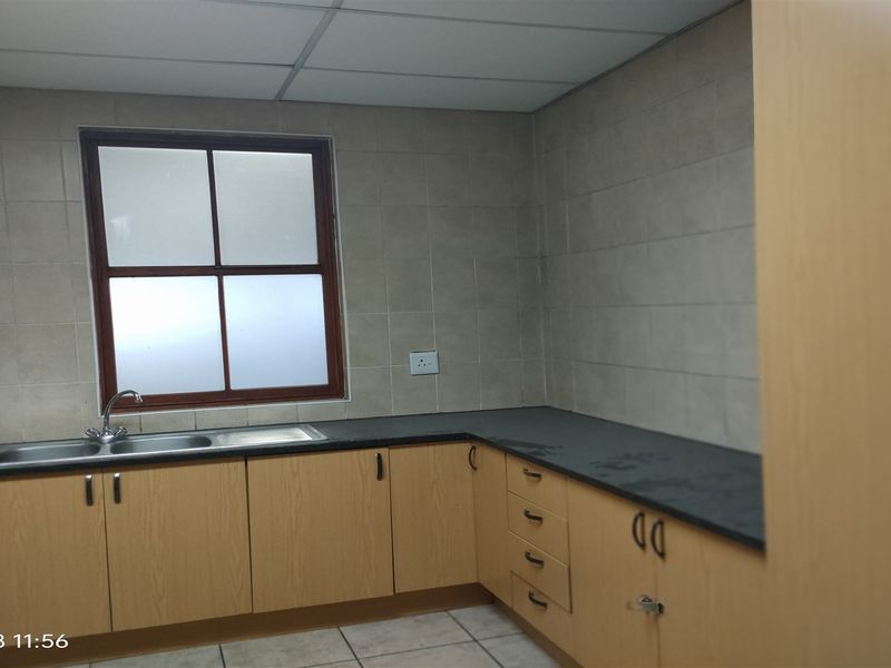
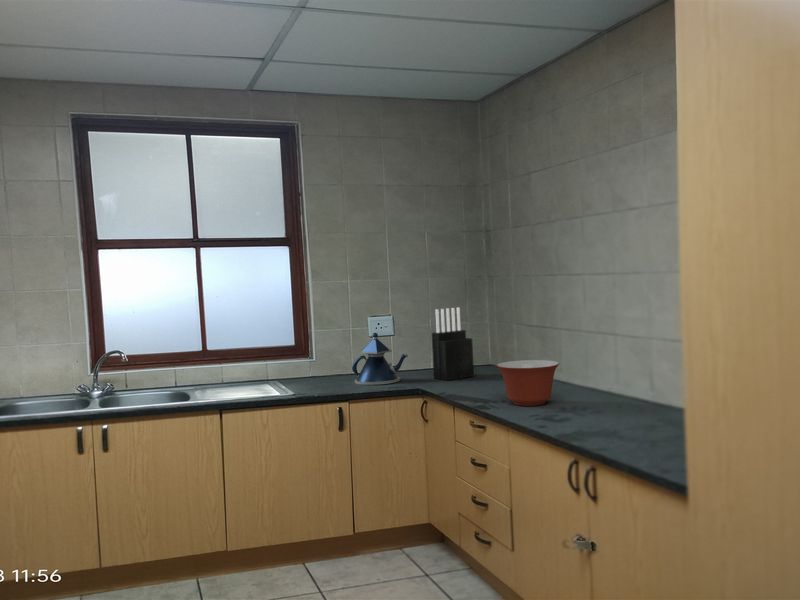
+ knife block [431,306,475,381]
+ mixing bowl [496,359,560,407]
+ teapot [351,332,409,386]
